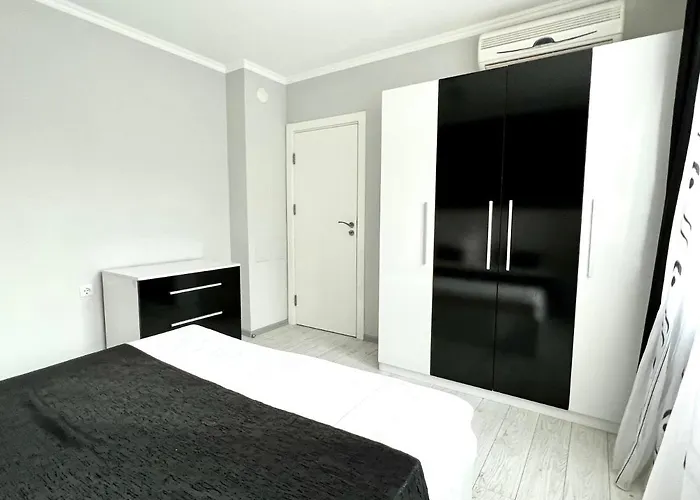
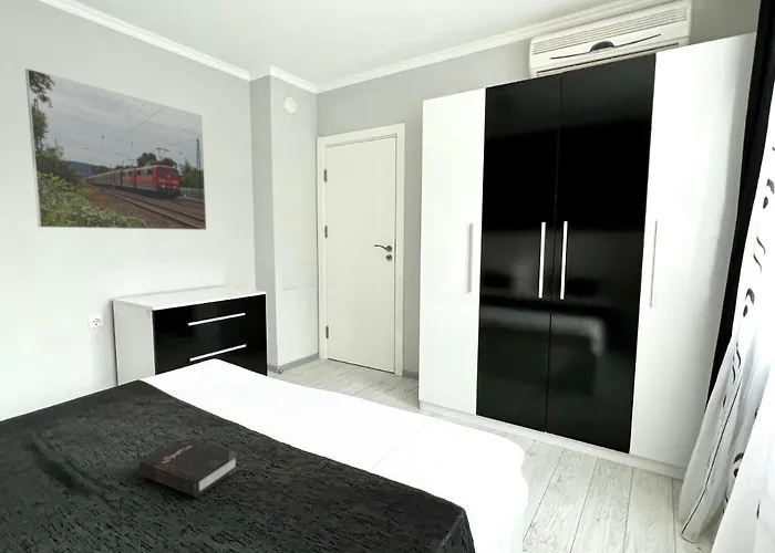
+ hardback book [138,436,240,499]
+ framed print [24,67,207,231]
